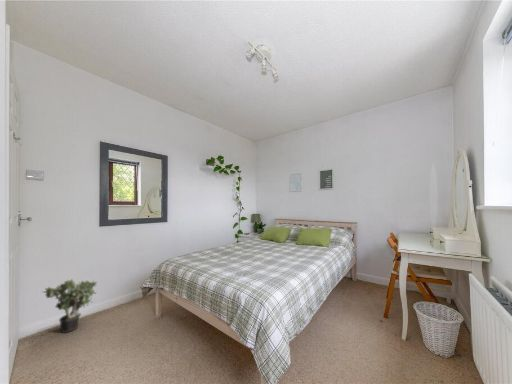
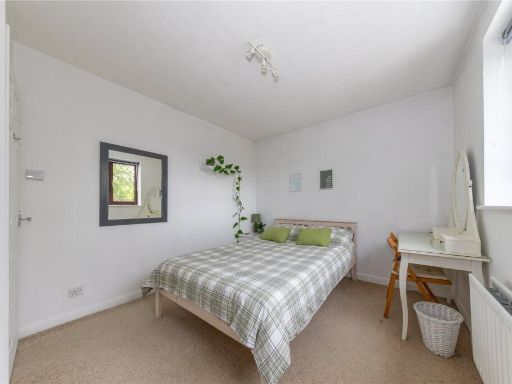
- potted plant [41,278,98,334]
